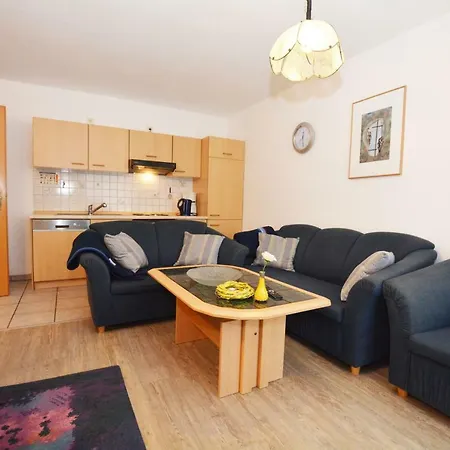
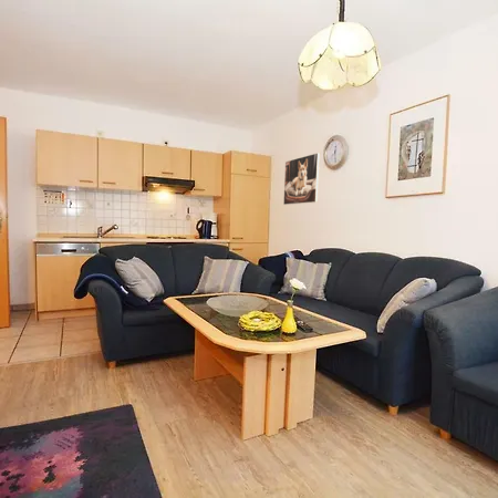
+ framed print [282,152,321,206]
